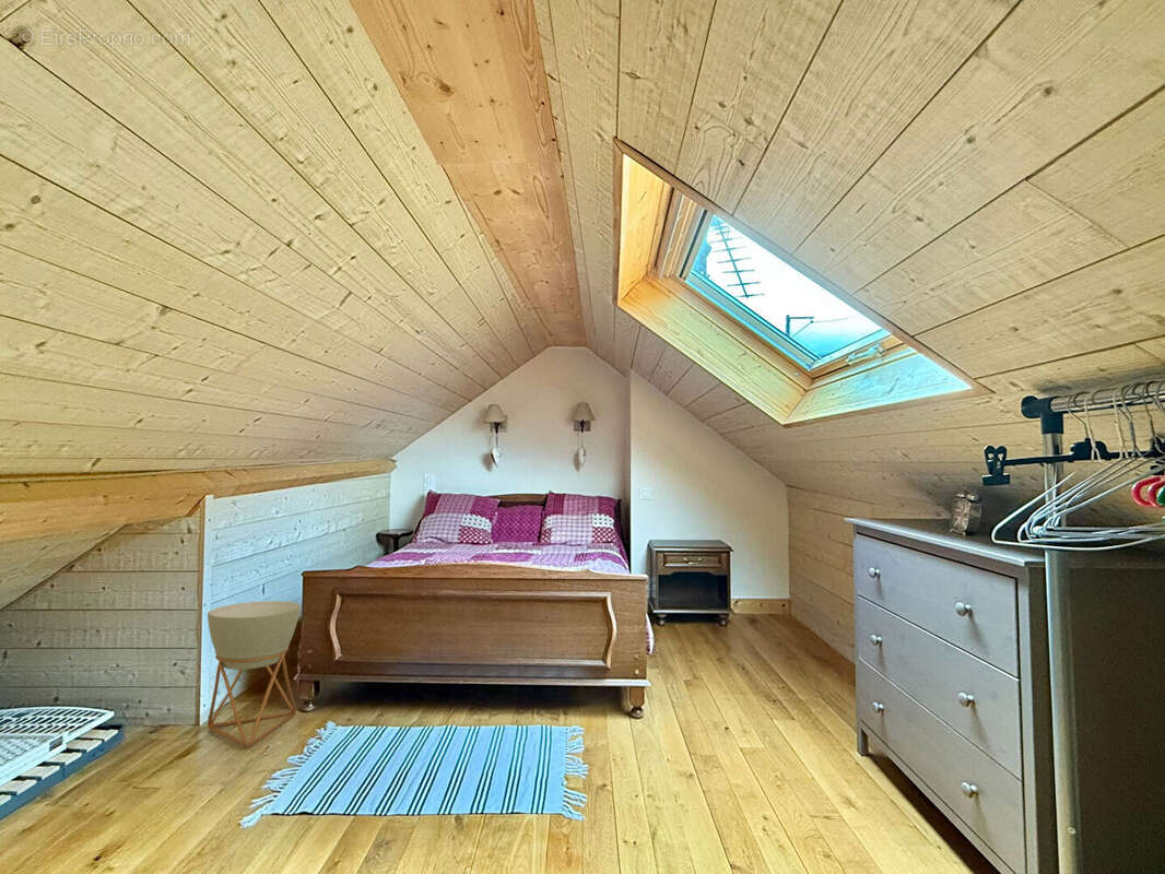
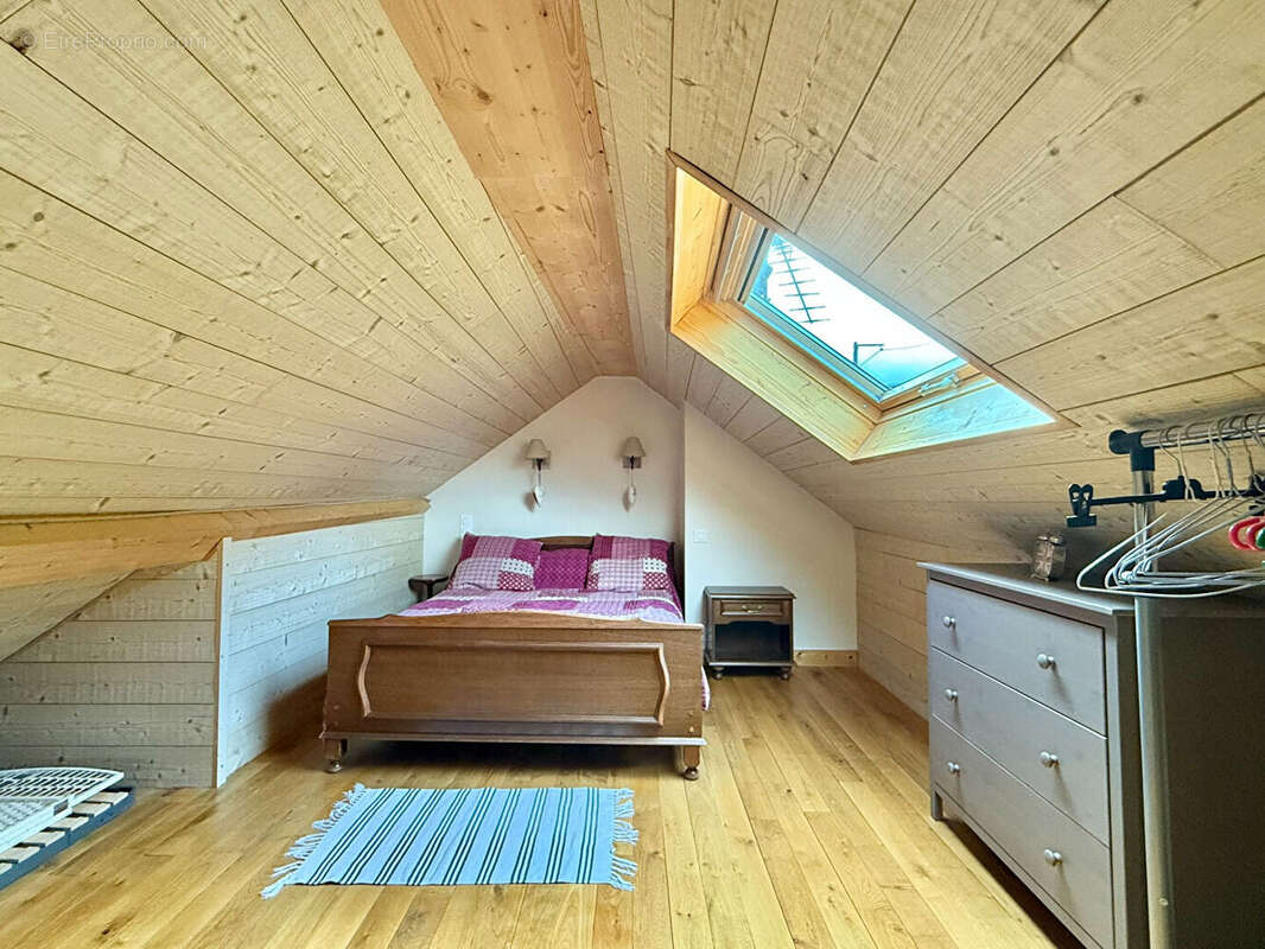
- planter [207,600,302,748]
